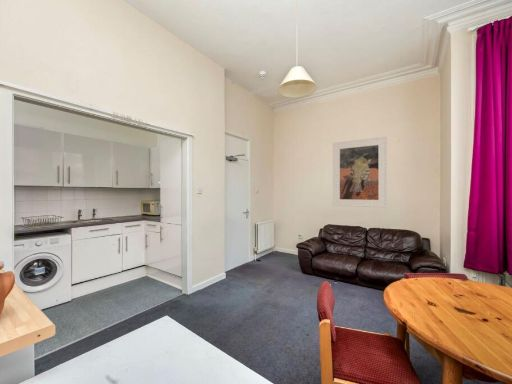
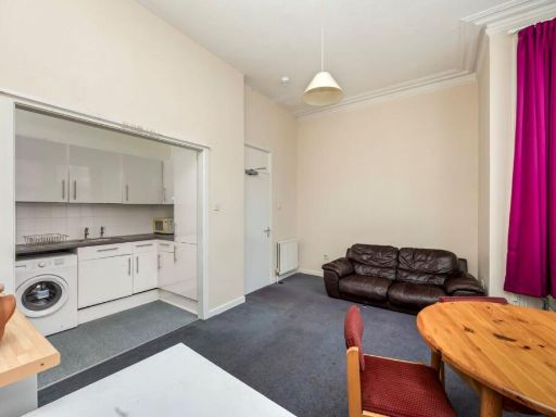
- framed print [332,136,388,209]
